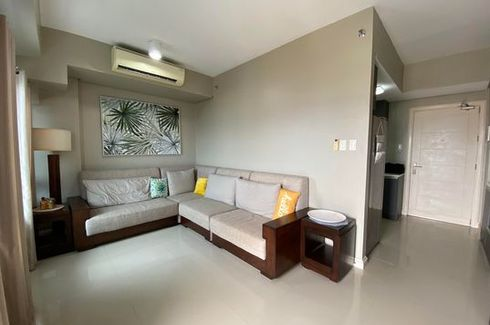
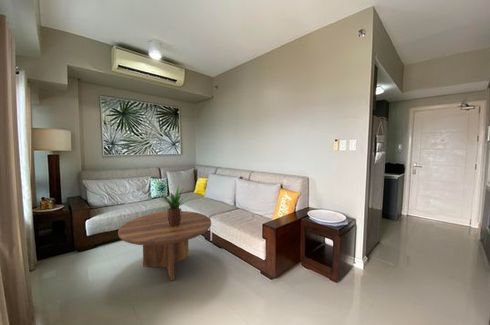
+ potted plant [158,185,192,227]
+ coffee table [117,210,212,282]
